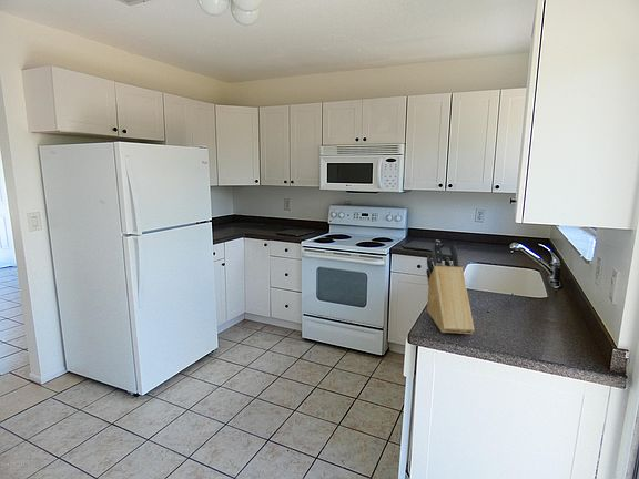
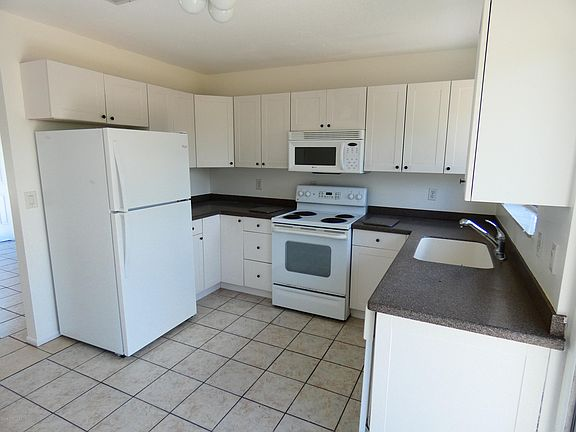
- knife block [425,238,476,335]
